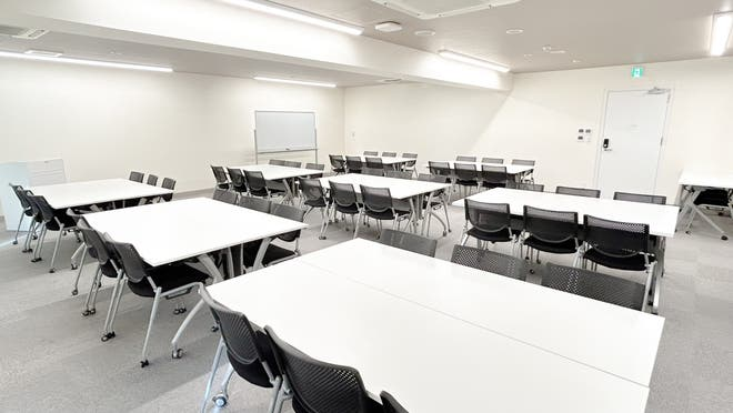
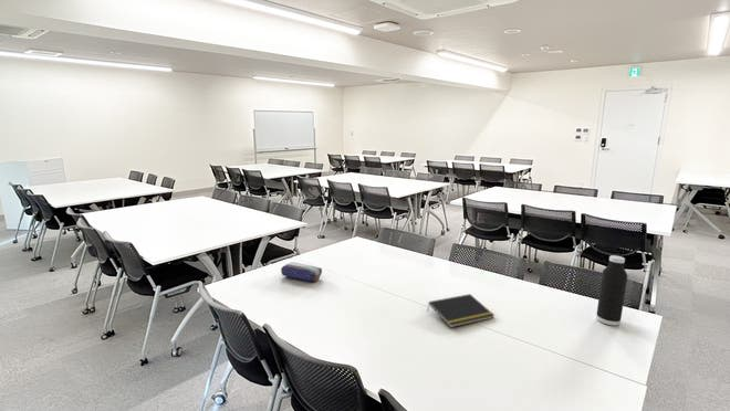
+ pencil case [280,261,323,283]
+ notepad [426,293,496,329]
+ water bottle [595,254,628,326]
